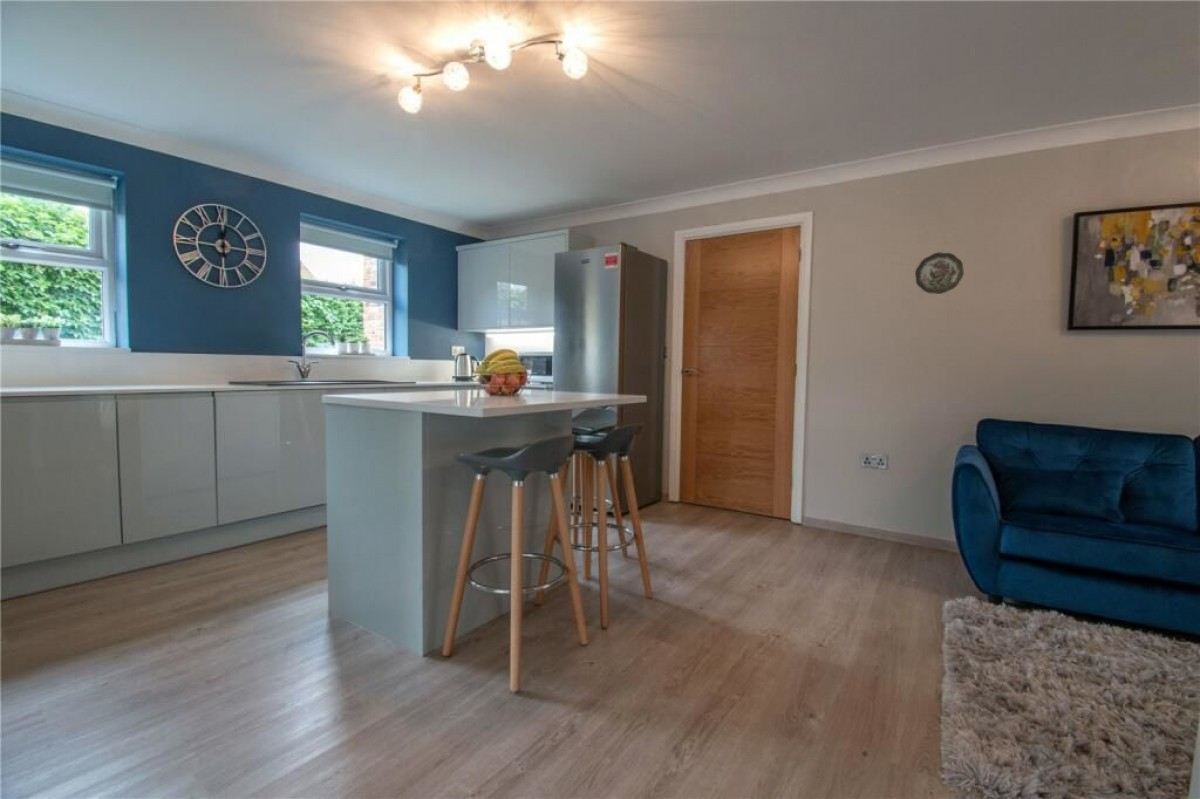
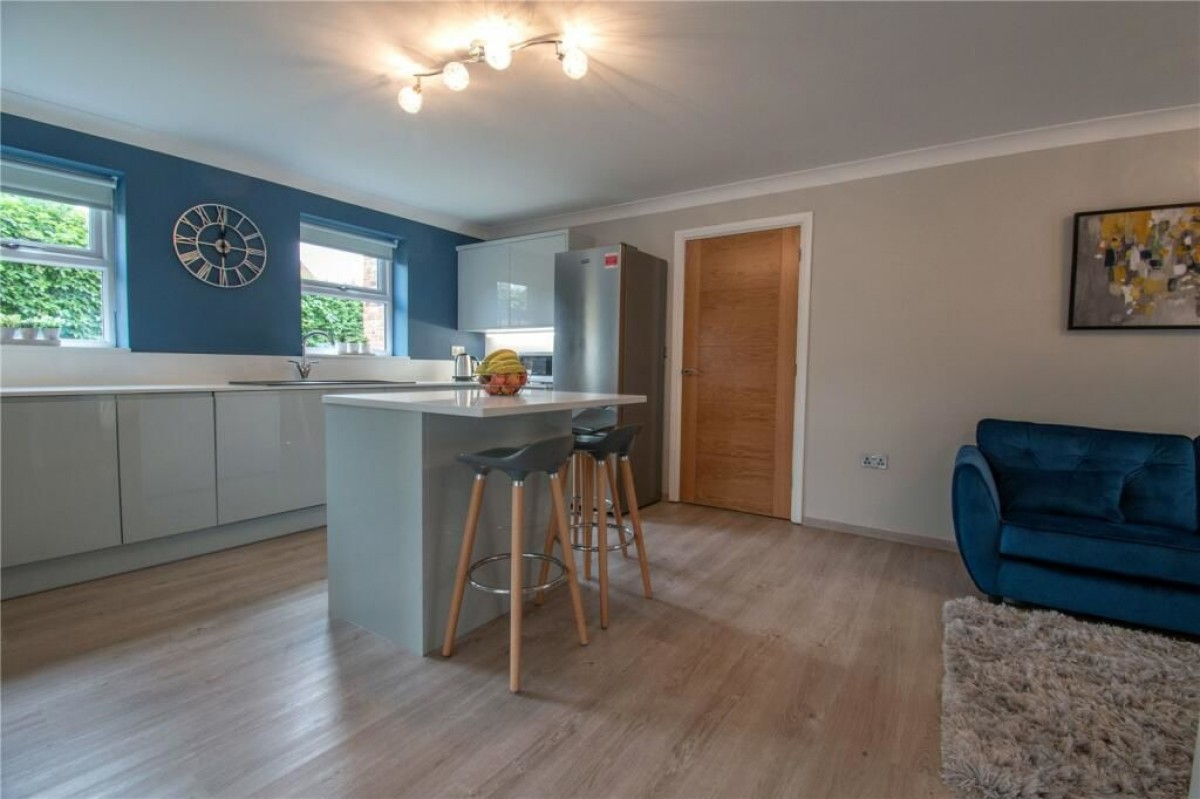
- decorative plate [914,251,965,295]
